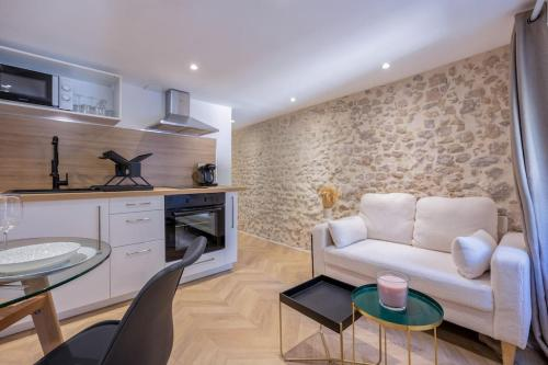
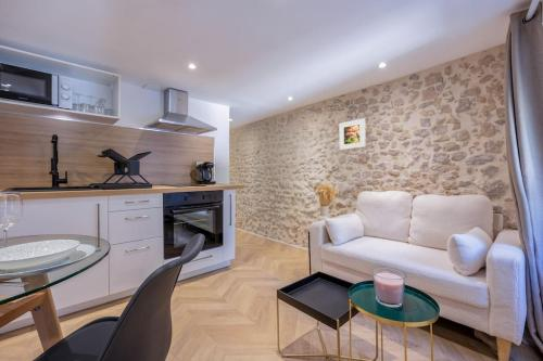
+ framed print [339,117,366,151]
